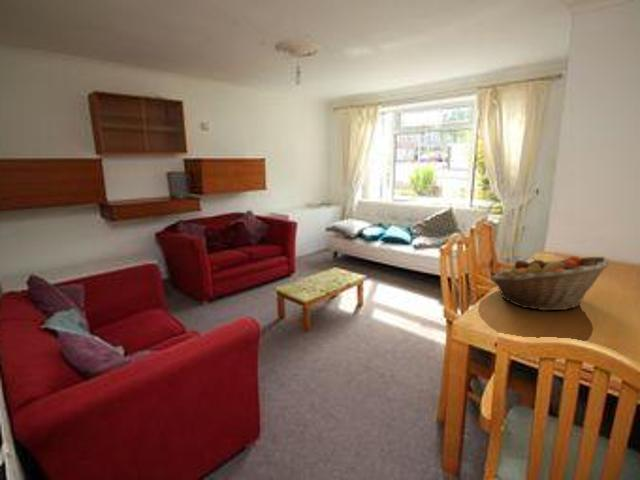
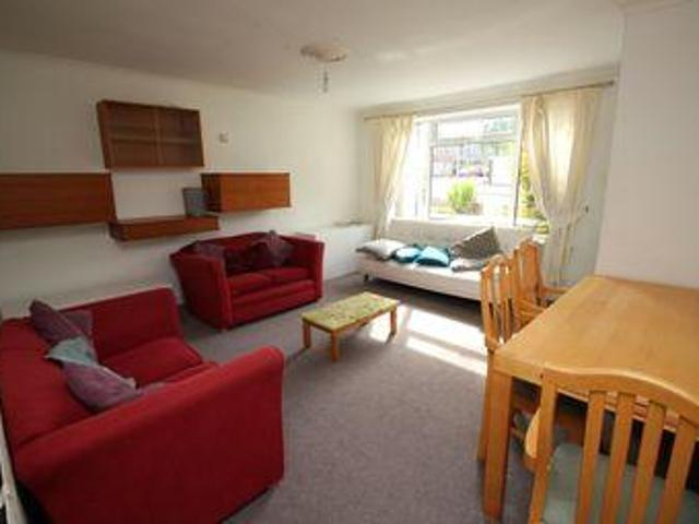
- fruit basket [490,255,612,311]
